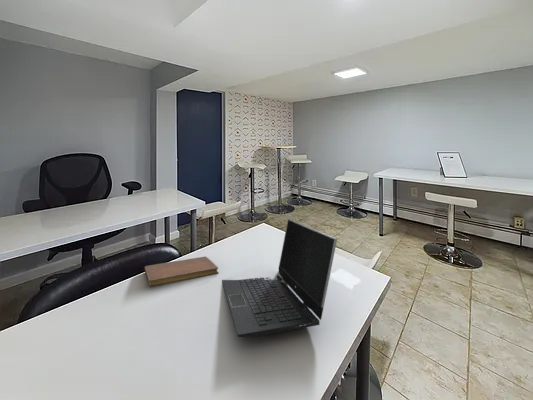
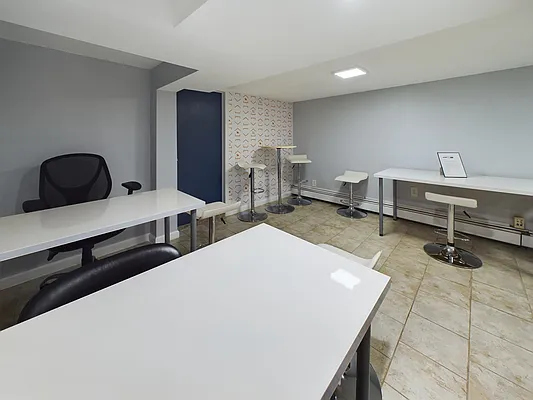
- laptop computer [221,218,338,338]
- notebook [144,255,220,288]
